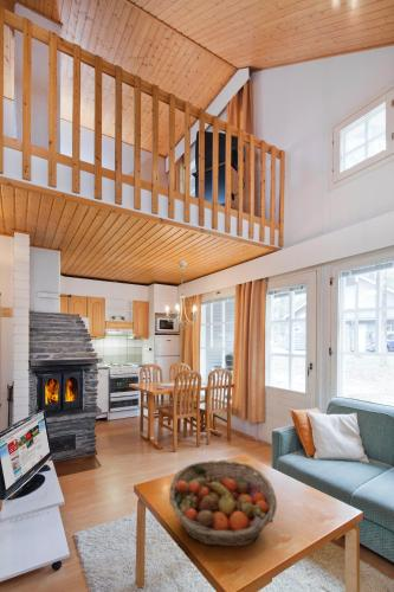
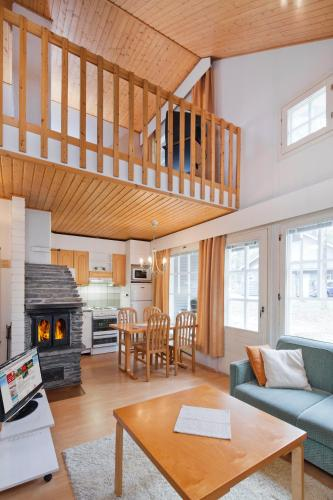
- fruit basket [168,459,278,548]
